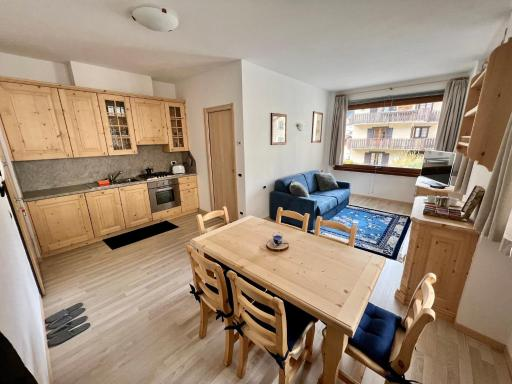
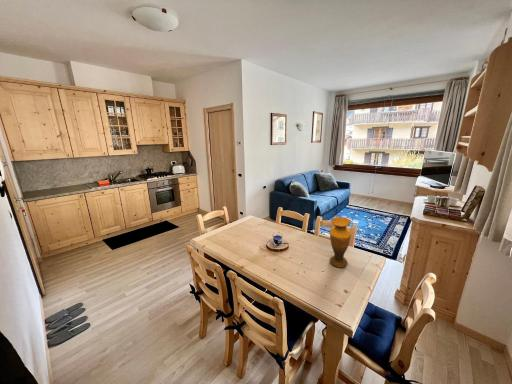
+ vase [328,216,353,269]
